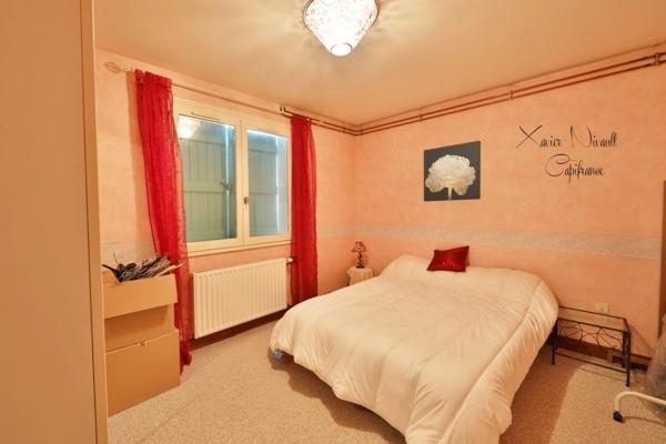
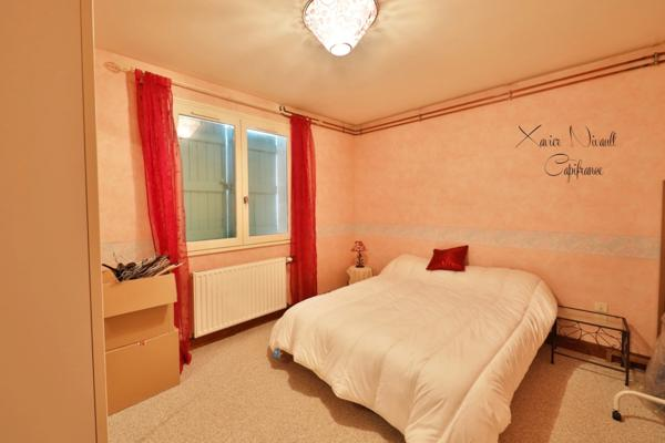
- wall art [423,140,482,203]
